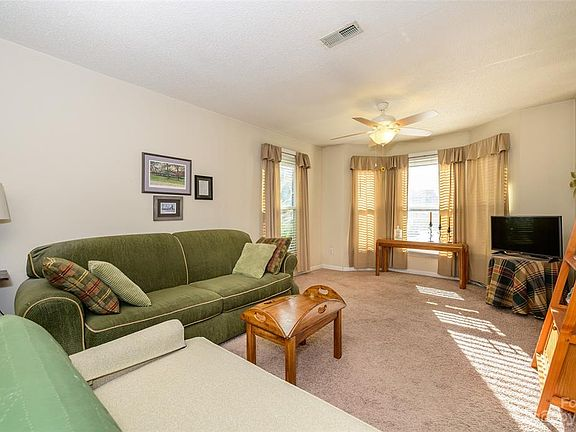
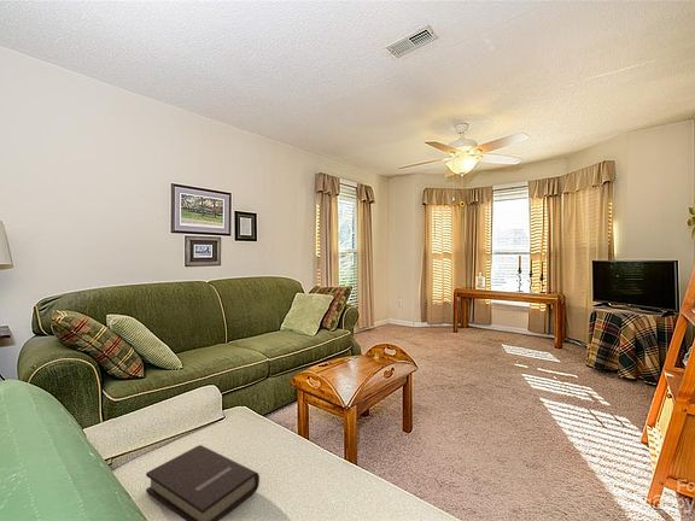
+ book [145,444,261,521]
